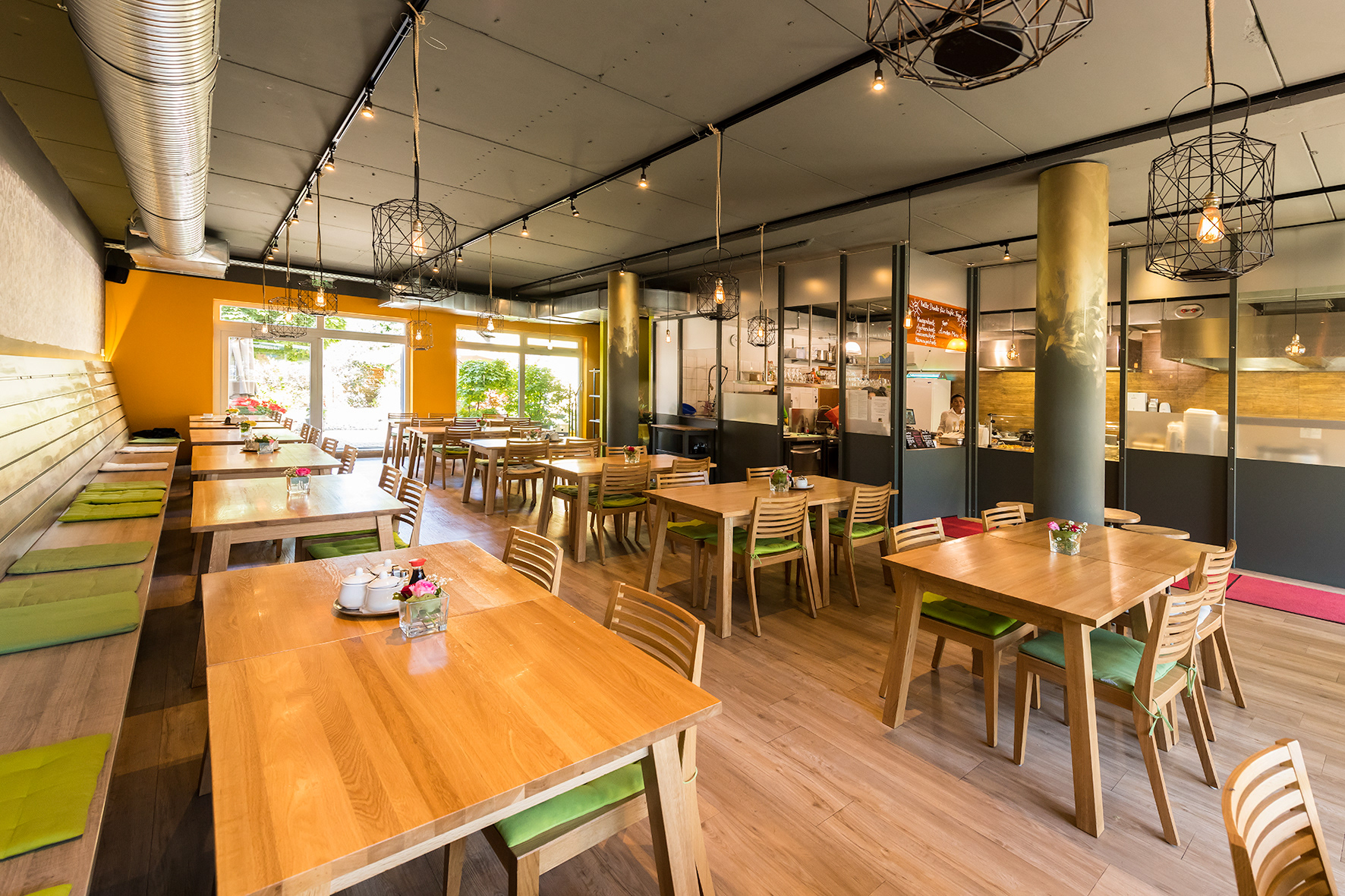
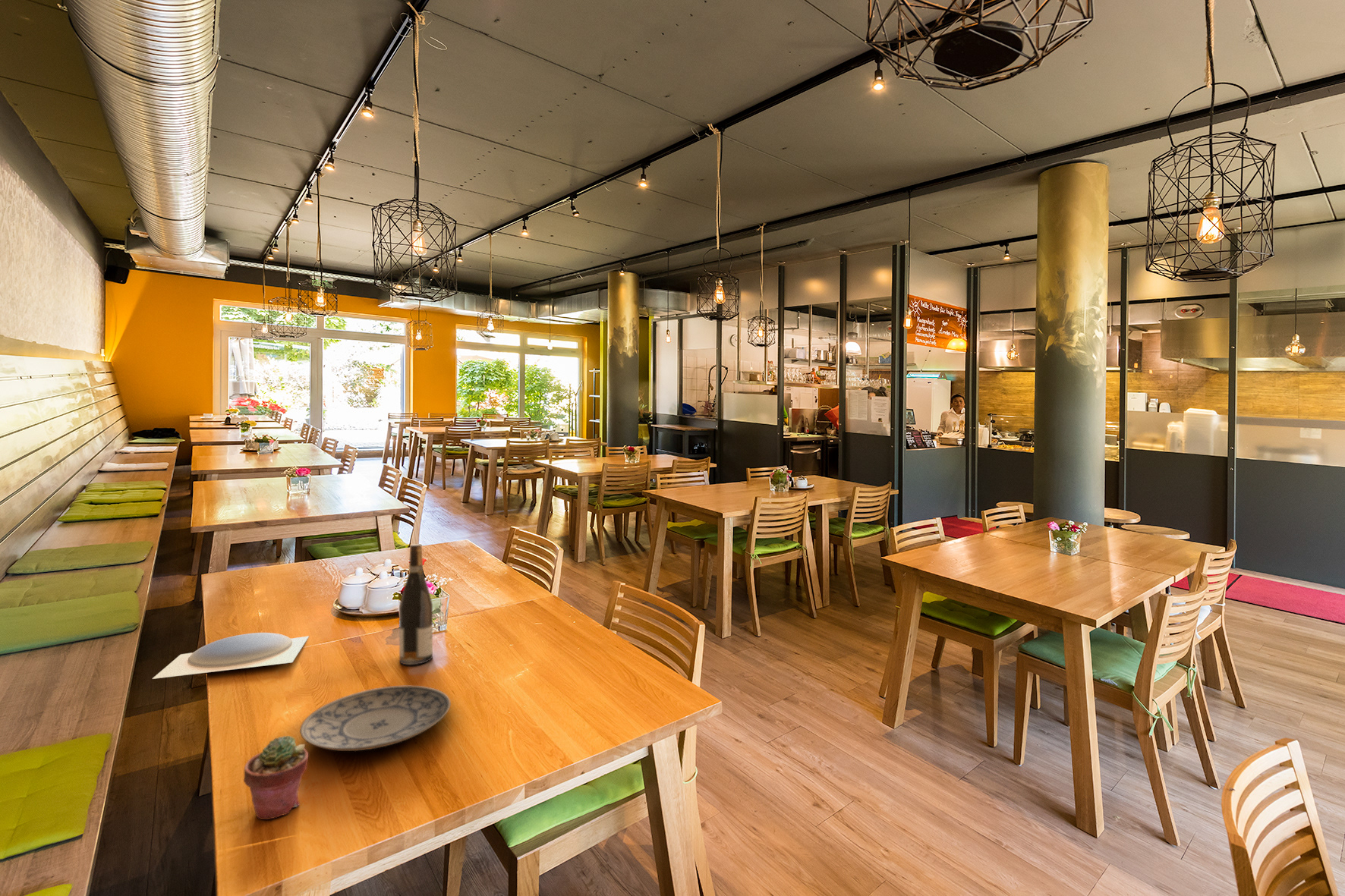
+ plate [152,632,310,680]
+ plate [299,685,452,752]
+ potted succulent [243,735,309,820]
+ wine bottle [398,543,433,665]
